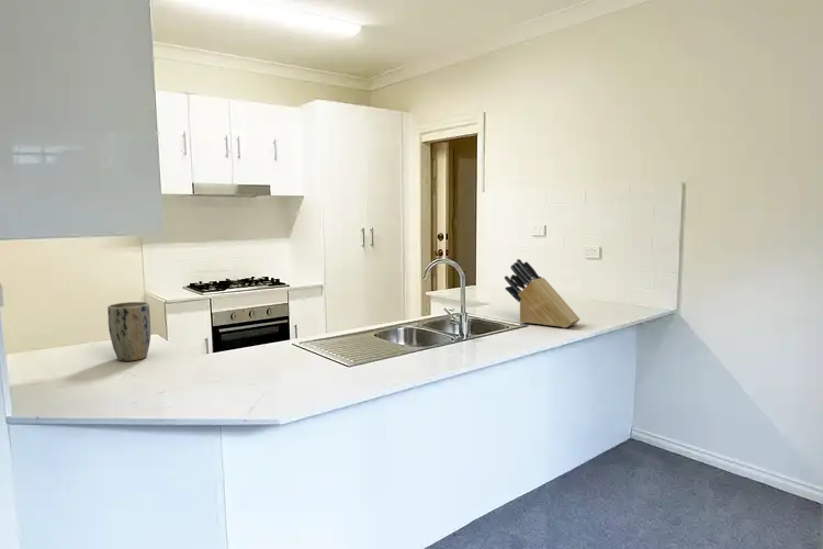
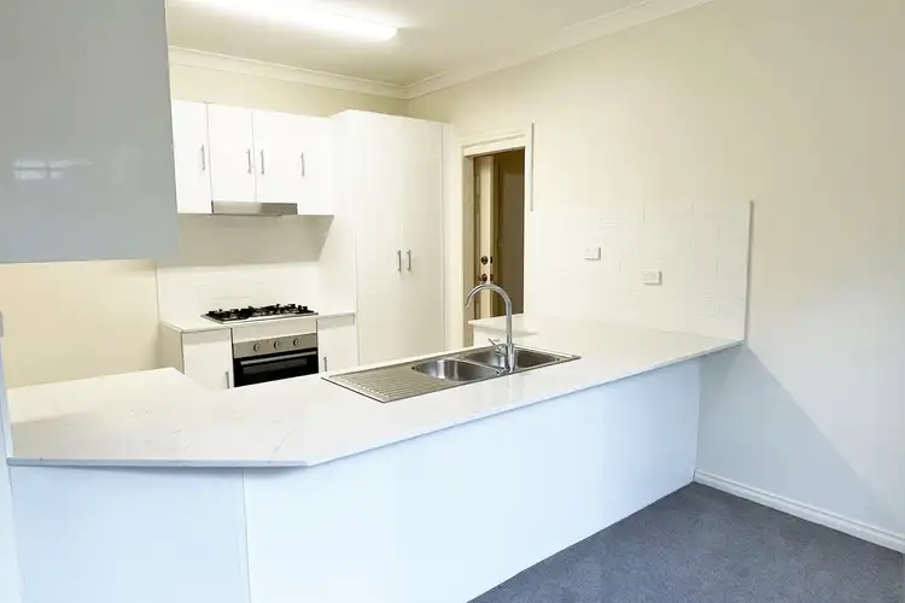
- plant pot [106,301,151,362]
- knife block [504,258,580,328]
